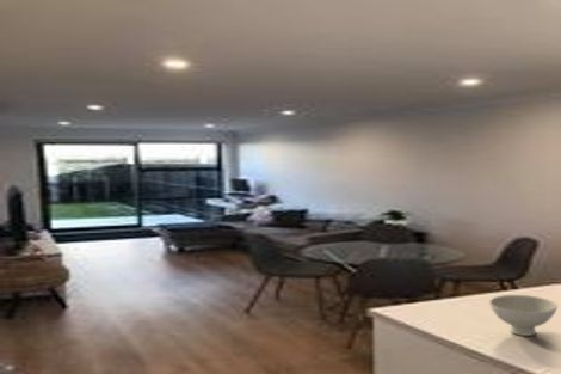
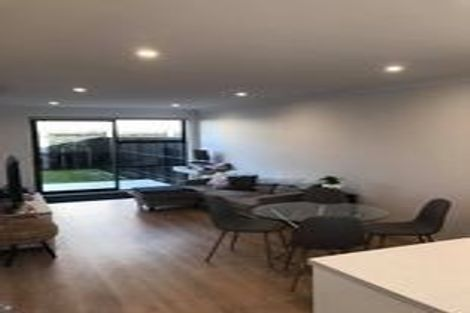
- bowl [488,294,559,337]
